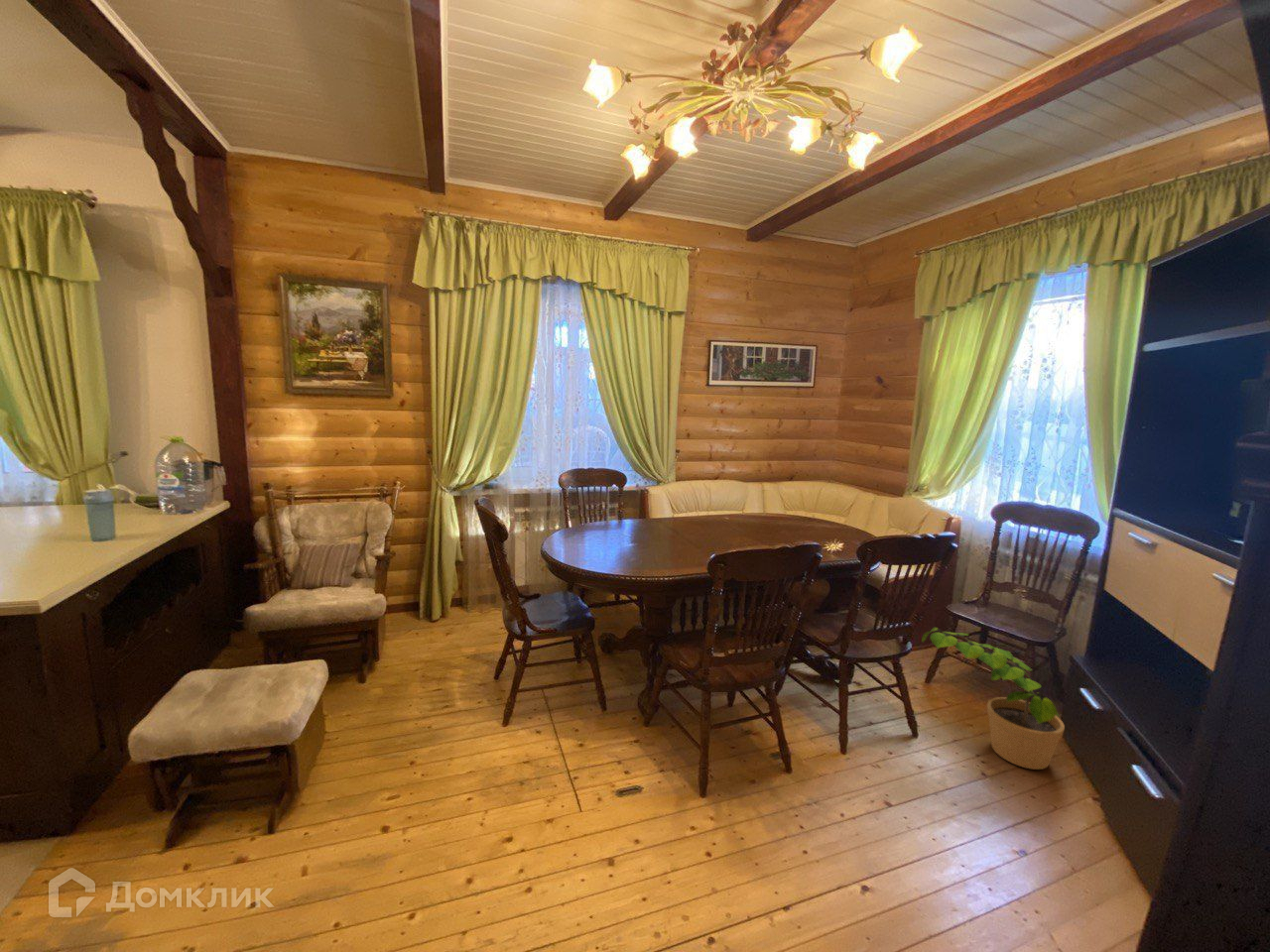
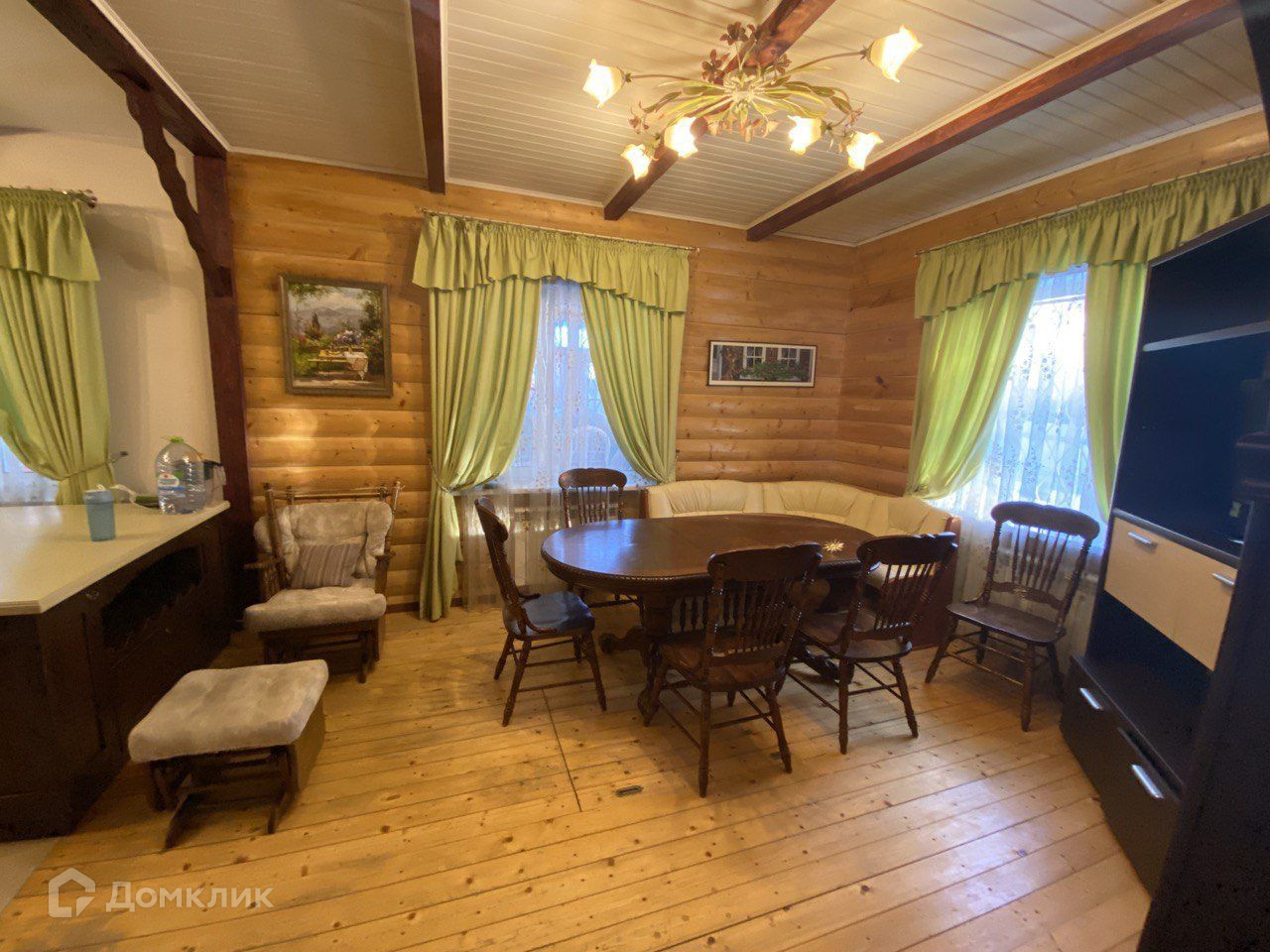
- potted plant [921,627,1066,771]
